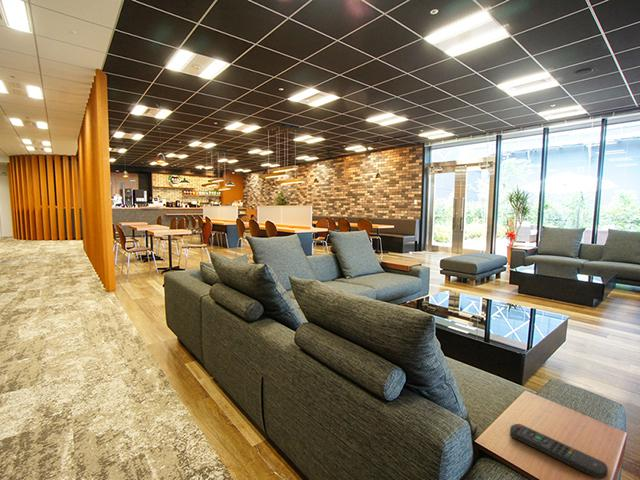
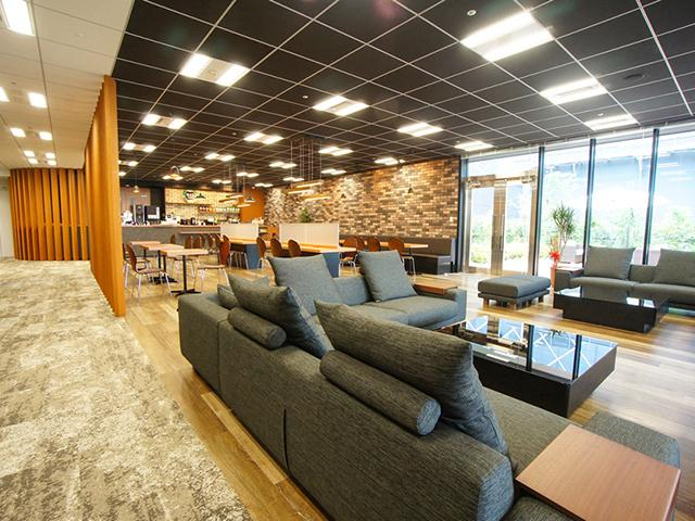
- remote control [509,423,609,480]
